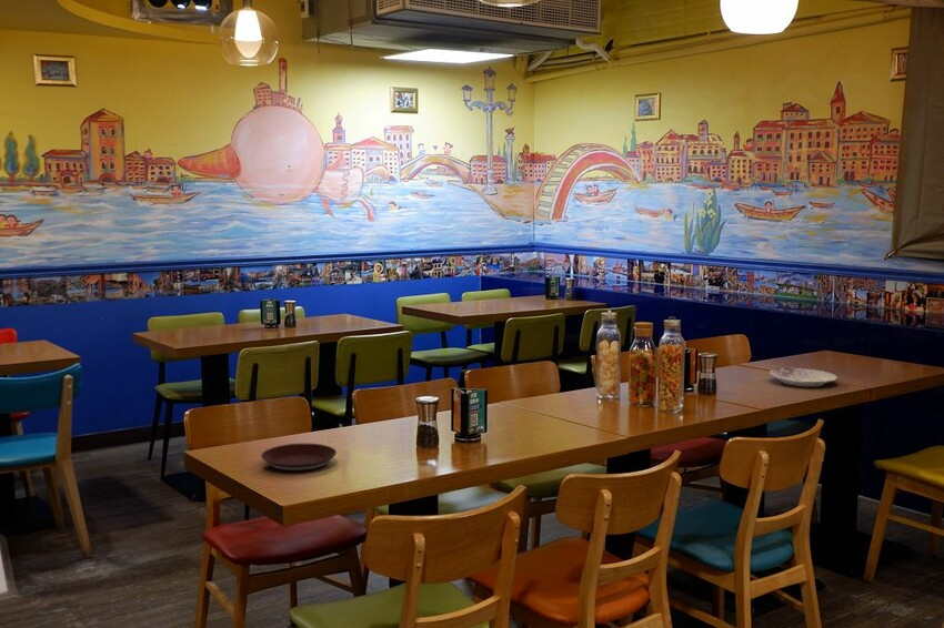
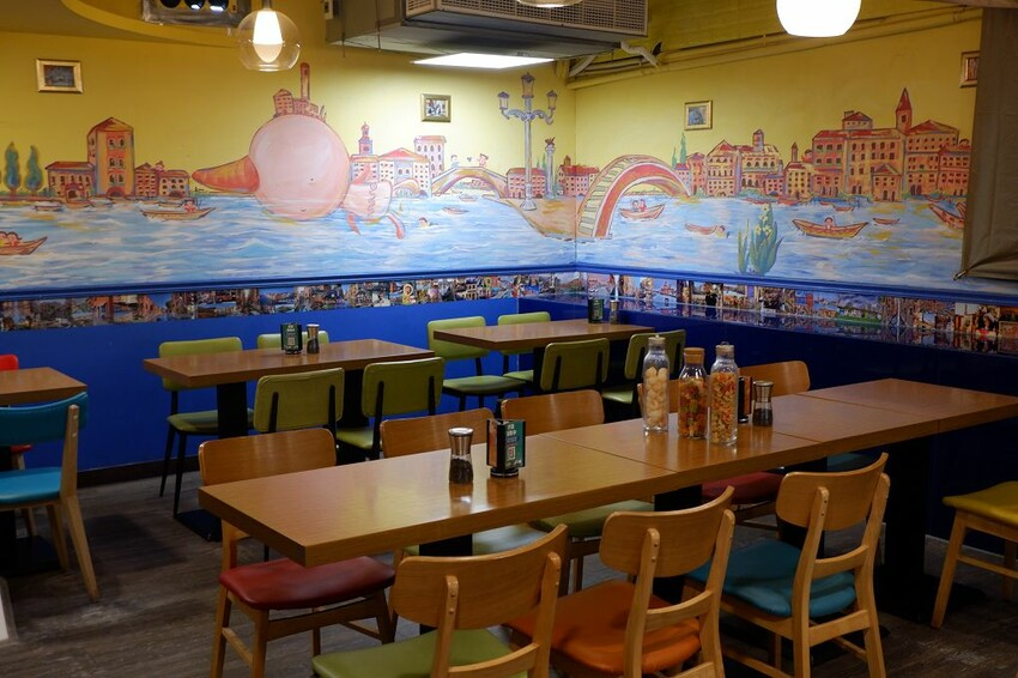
- plate [767,367,838,387]
- plate [260,443,338,473]
